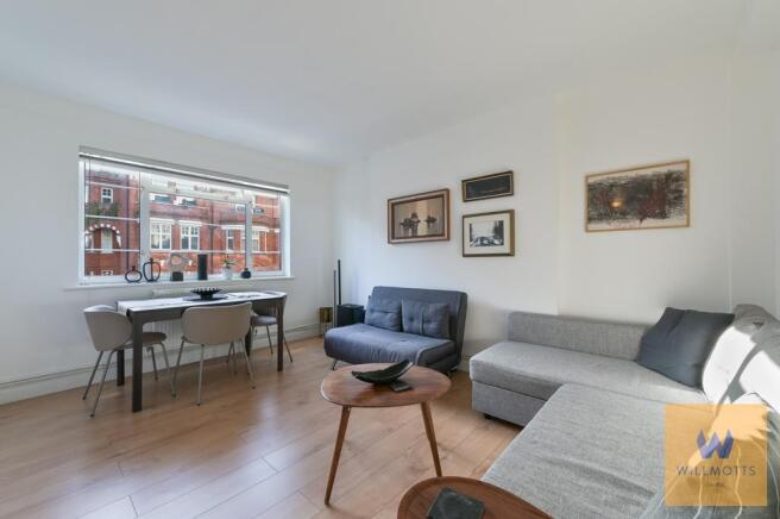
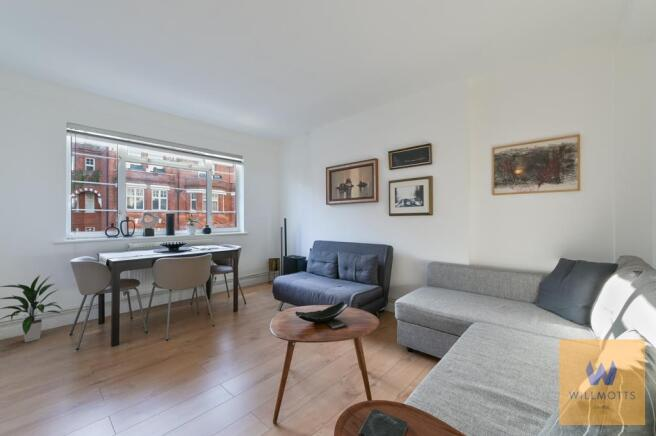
+ indoor plant [0,274,63,343]
